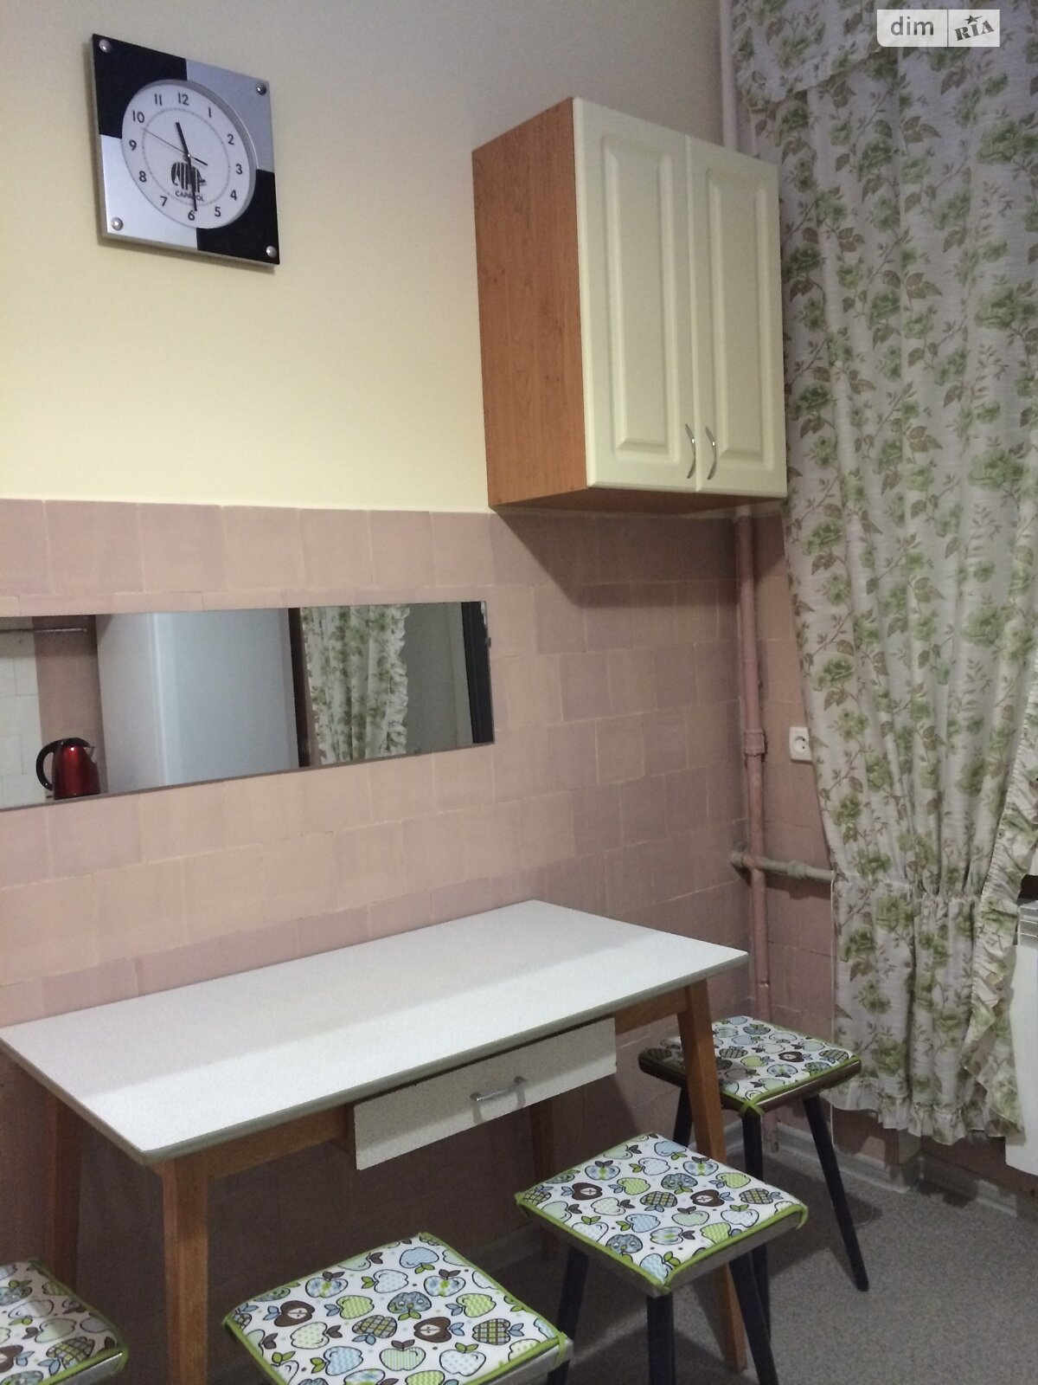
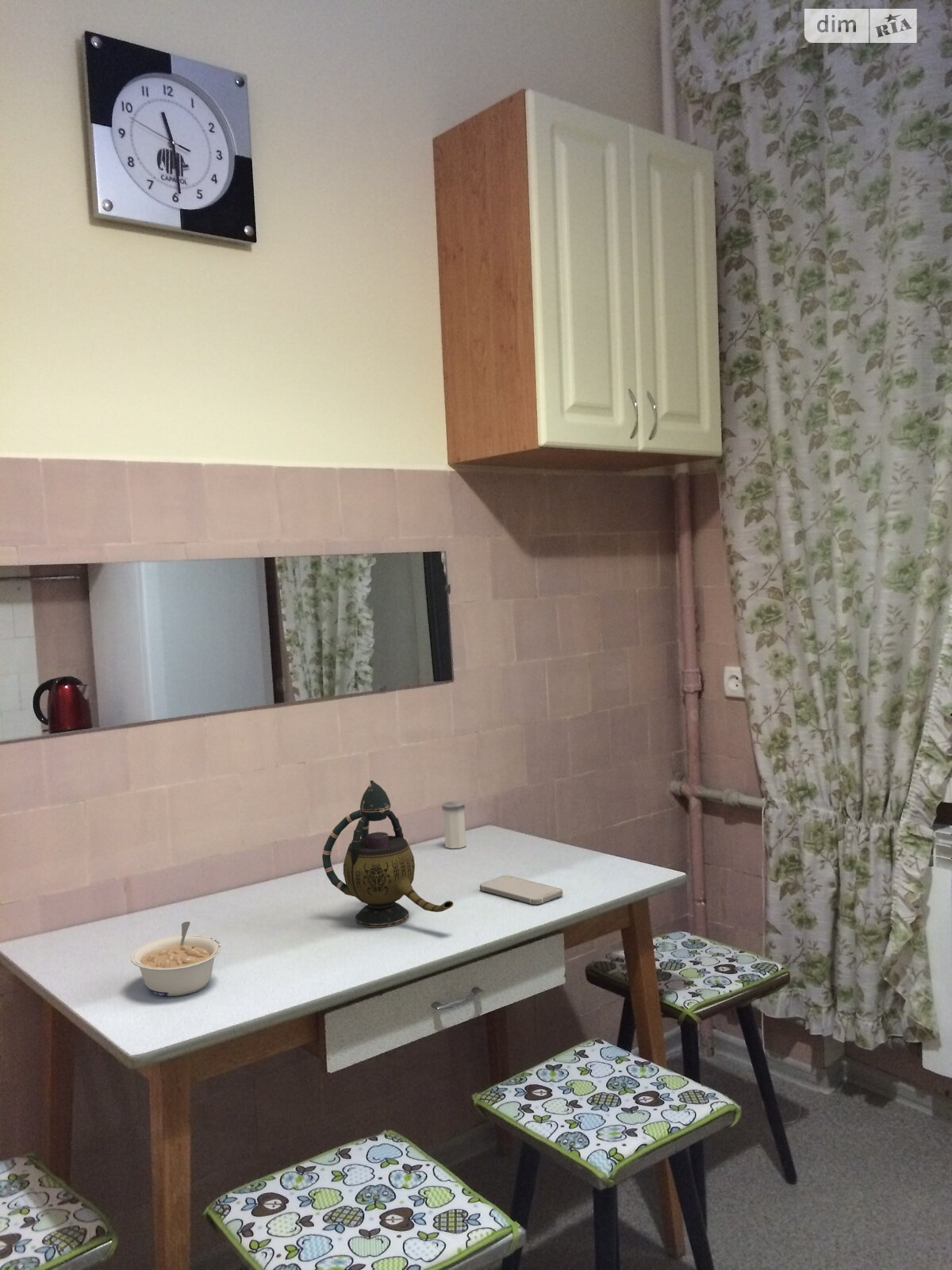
+ salt shaker [441,800,466,849]
+ teapot [321,779,454,928]
+ smartphone [479,875,563,905]
+ legume [130,921,222,997]
